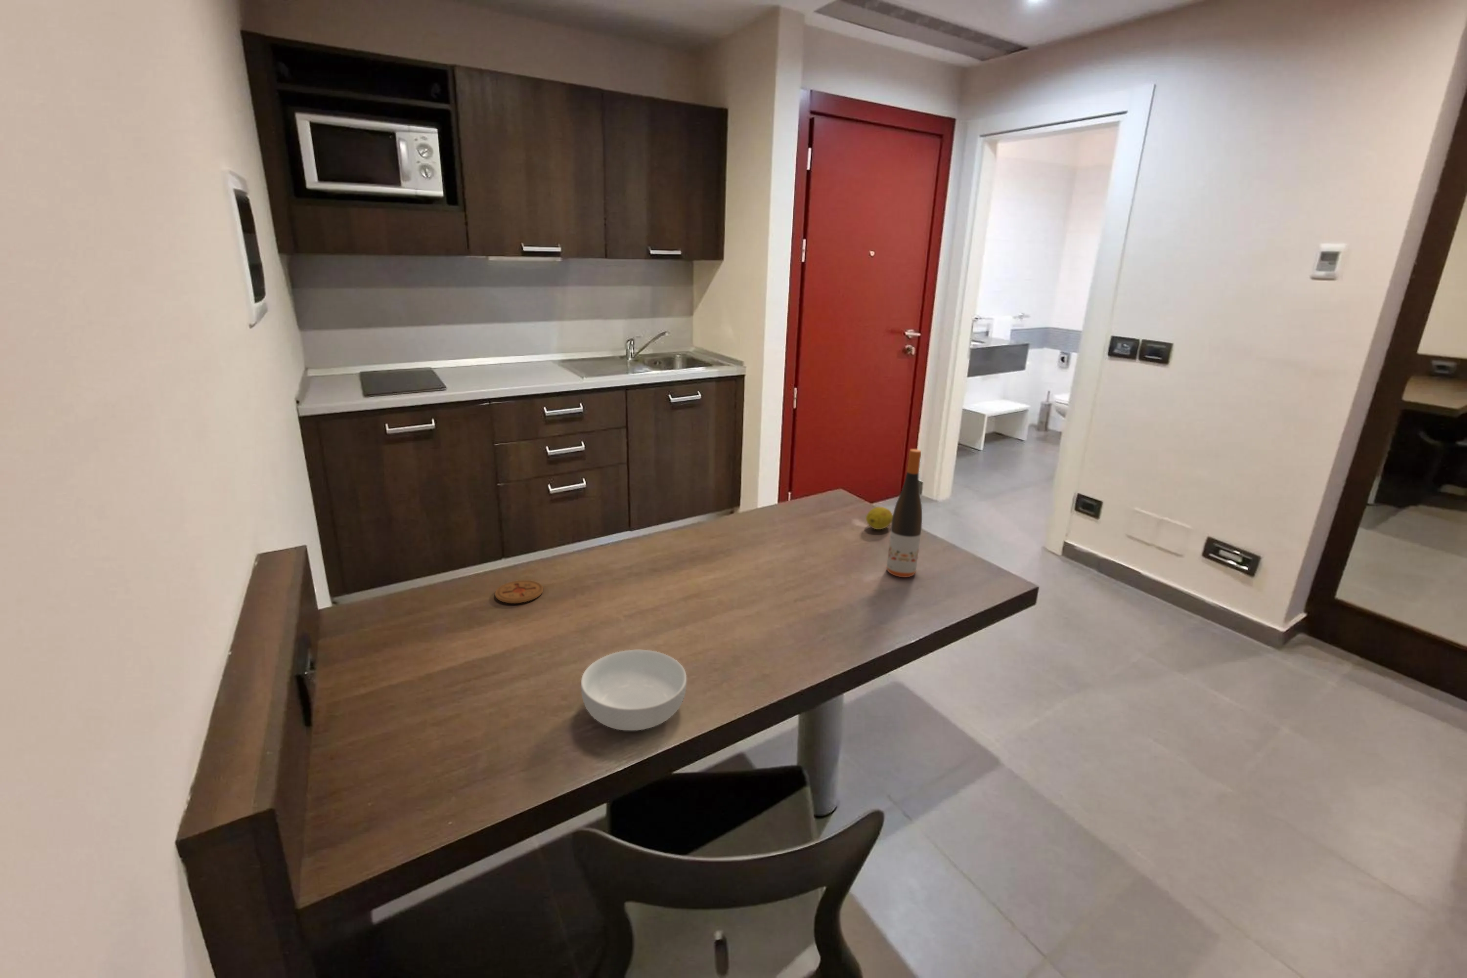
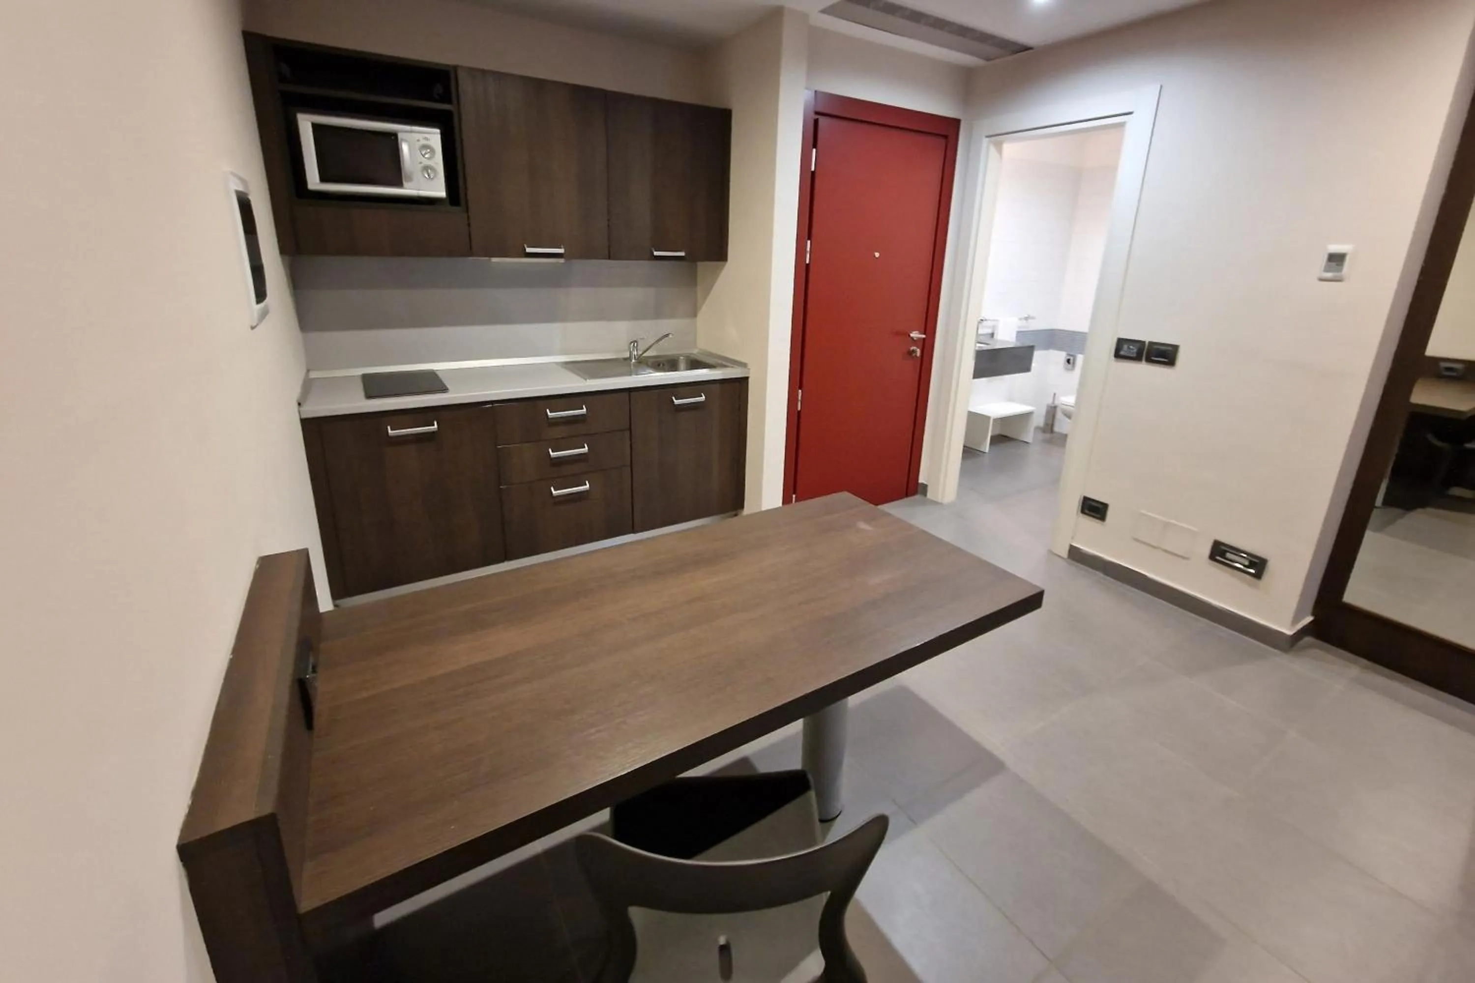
- fruit [866,506,893,530]
- coaster [494,580,544,604]
- wine bottle [886,449,922,577]
- cereal bowl [581,649,687,731]
